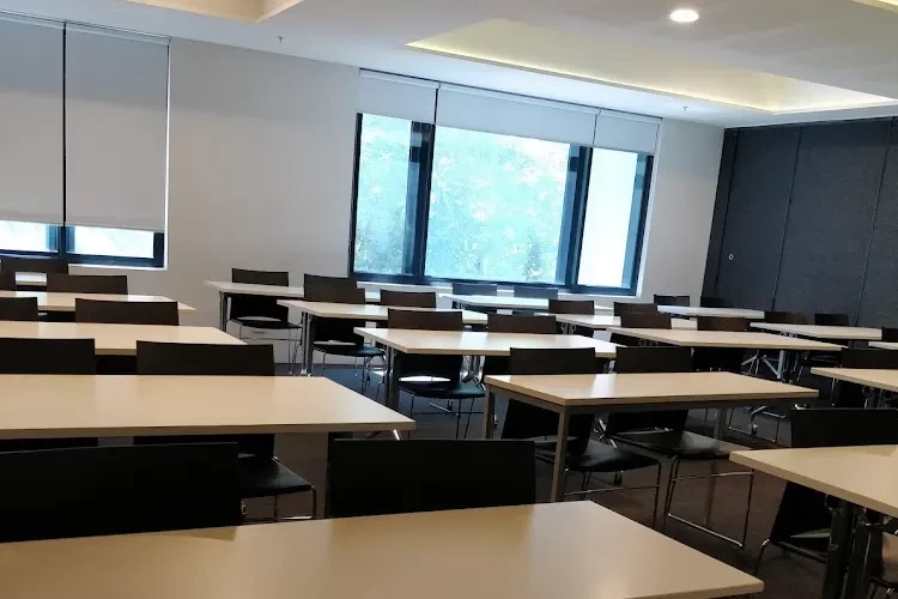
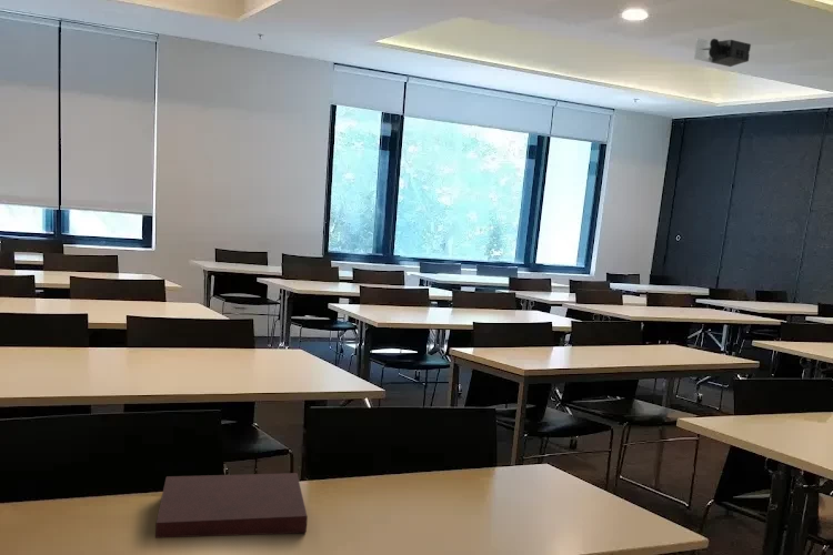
+ notebook [154,472,309,539]
+ projector [693,37,752,68]
